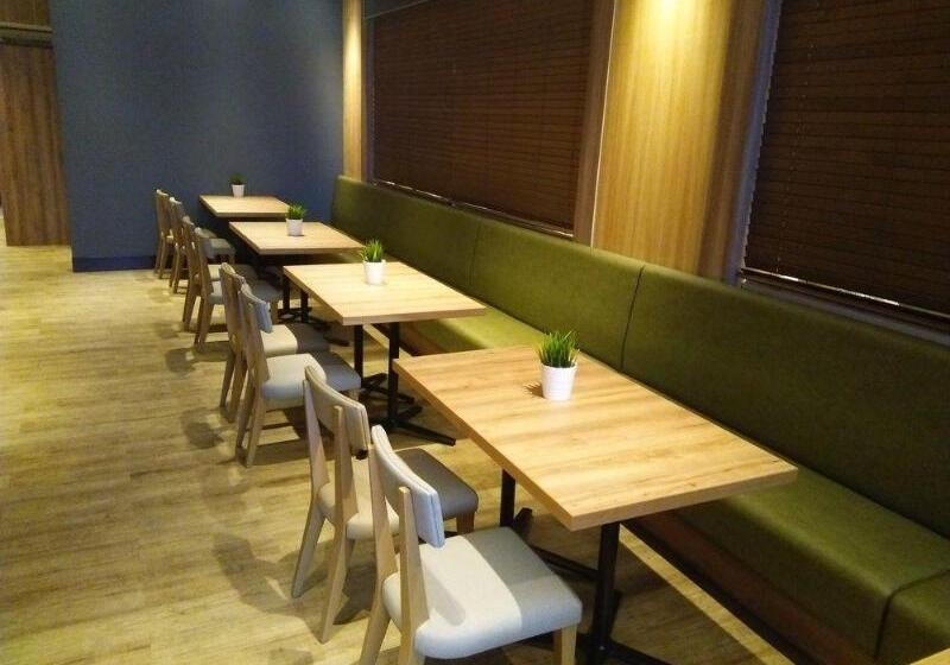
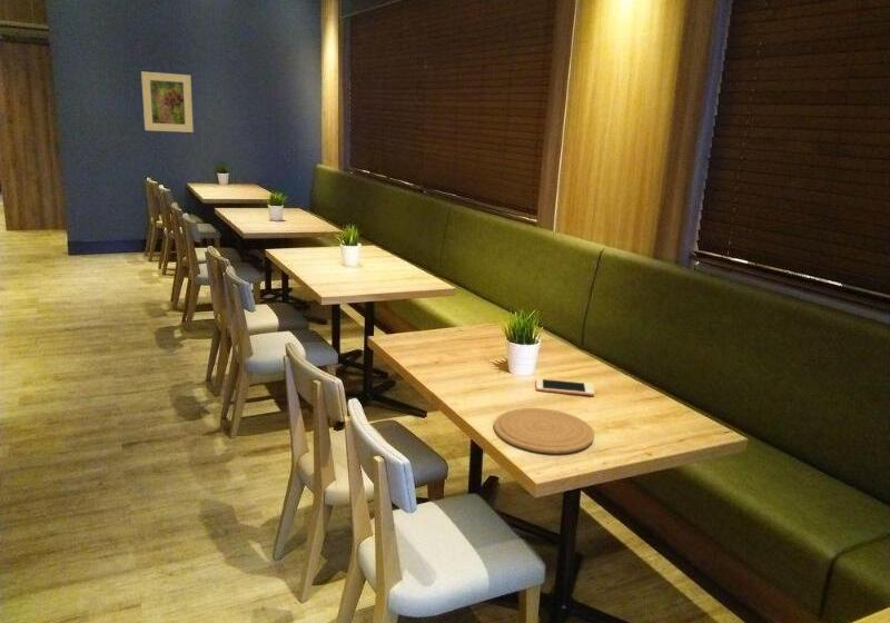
+ plate [493,407,595,454]
+ cell phone [535,377,595,397]
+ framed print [140,70,195,134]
